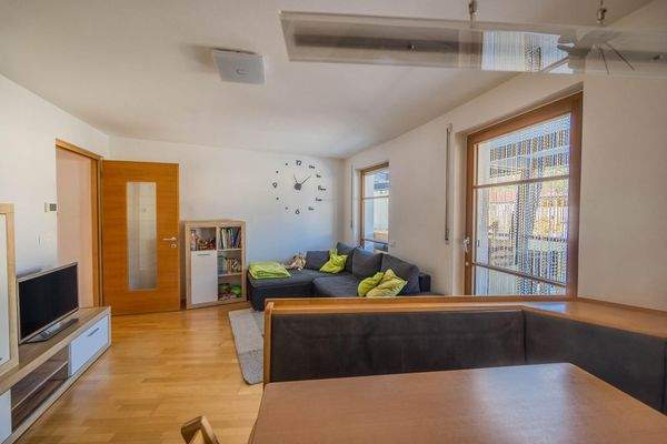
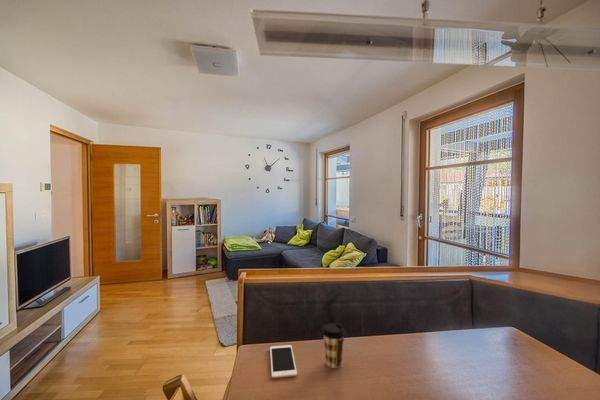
+ coffee cup [321,322,347,369]
+ cell phone [269,344,298,379]
